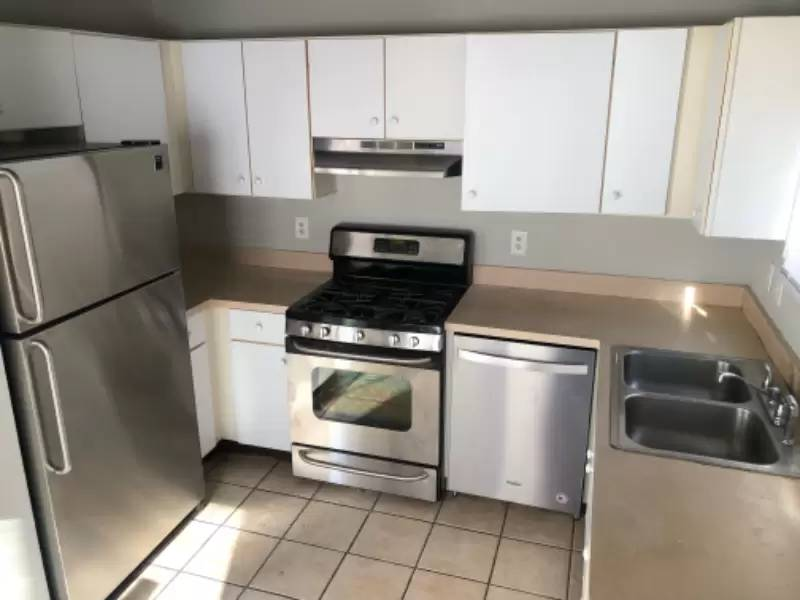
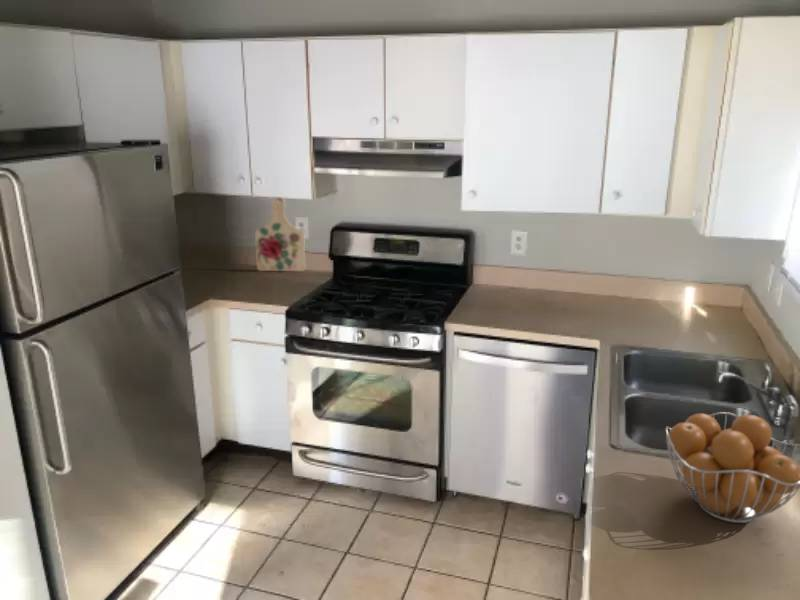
+ cutting board [254,197,306,272]
+ fruit basket [665,411,800,524]
